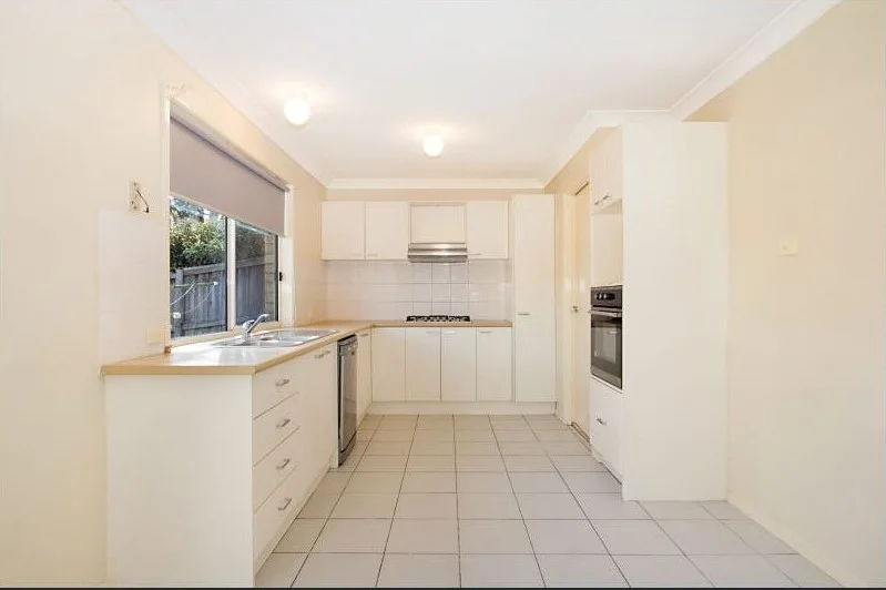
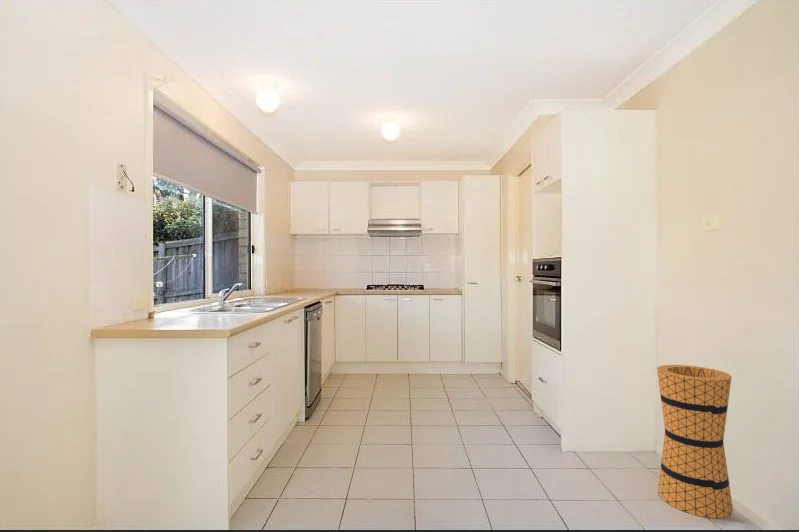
+ trash bin [656,364,734,519]
